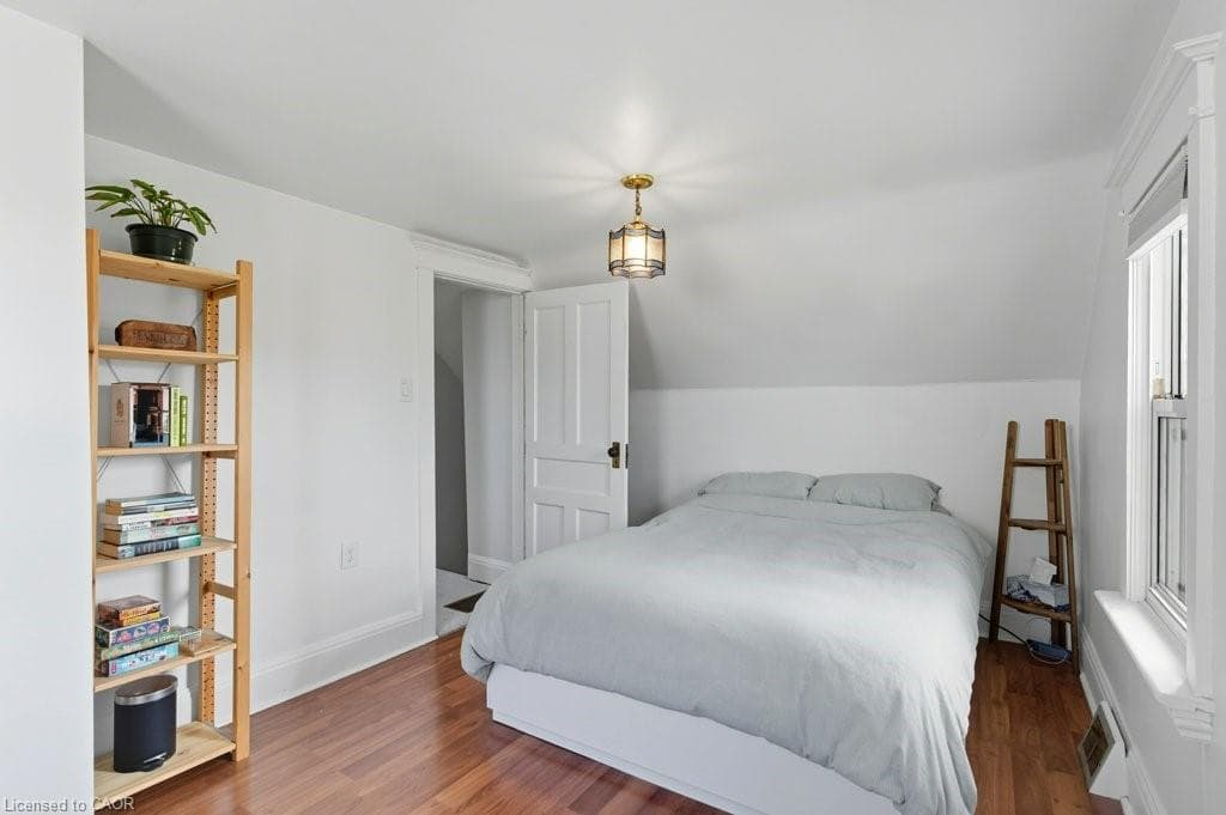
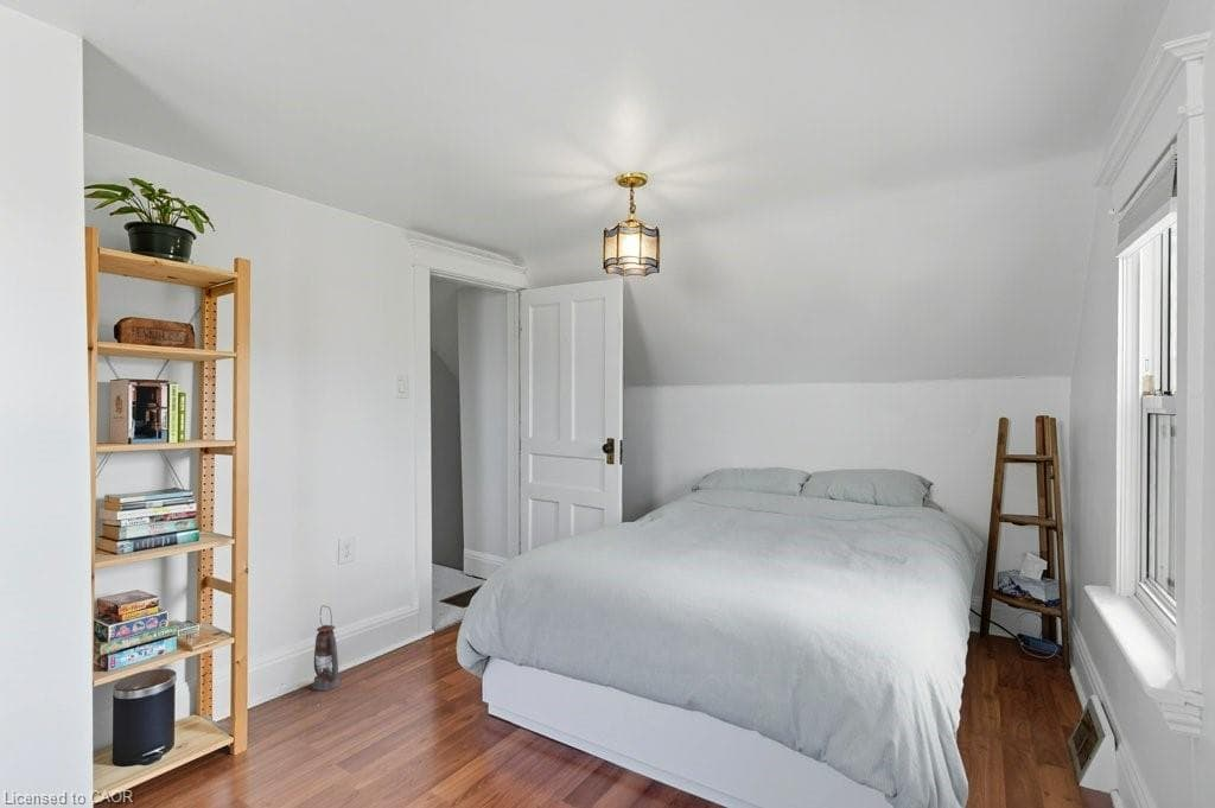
+ lantern [311,604,341,692]
